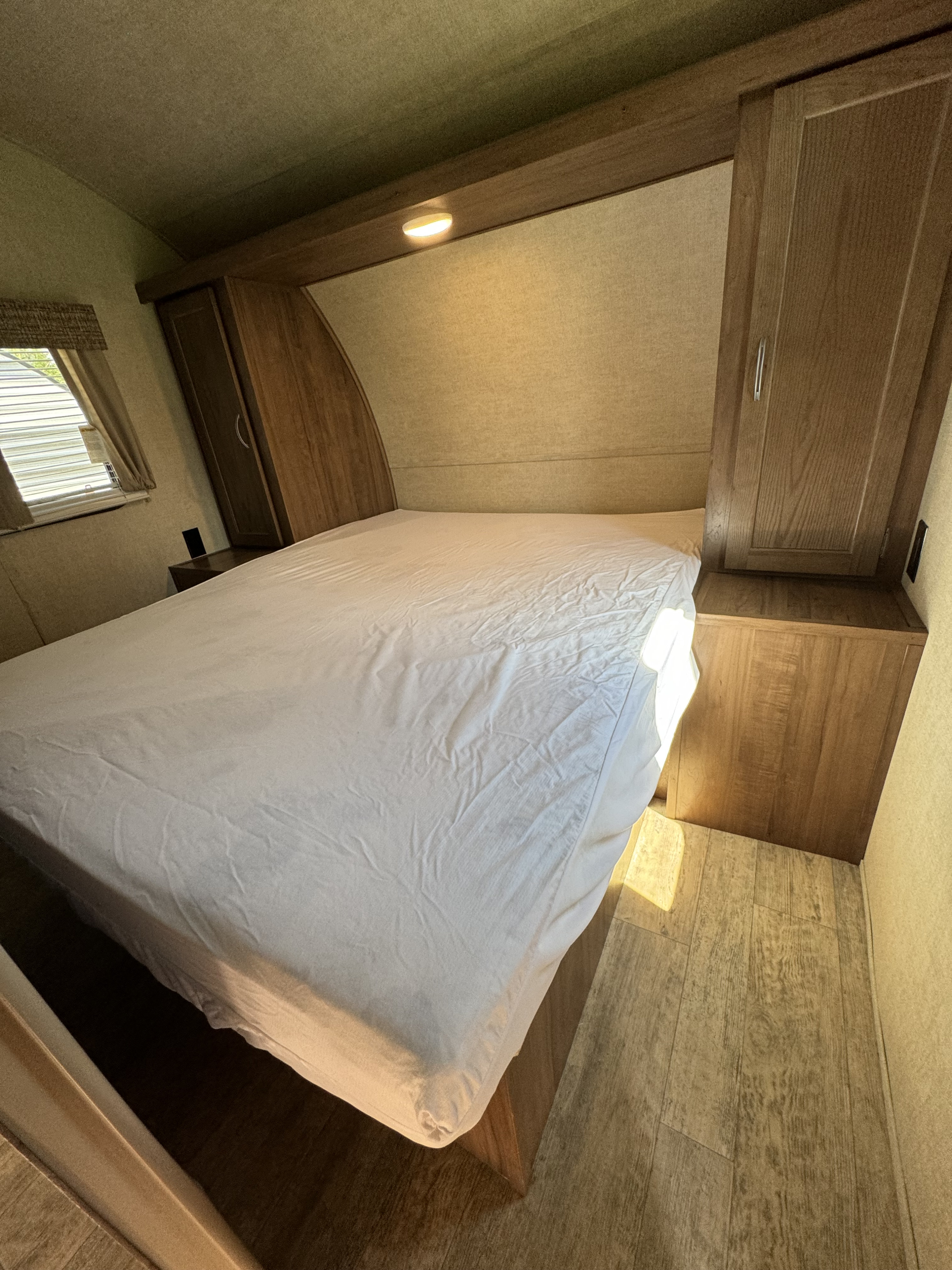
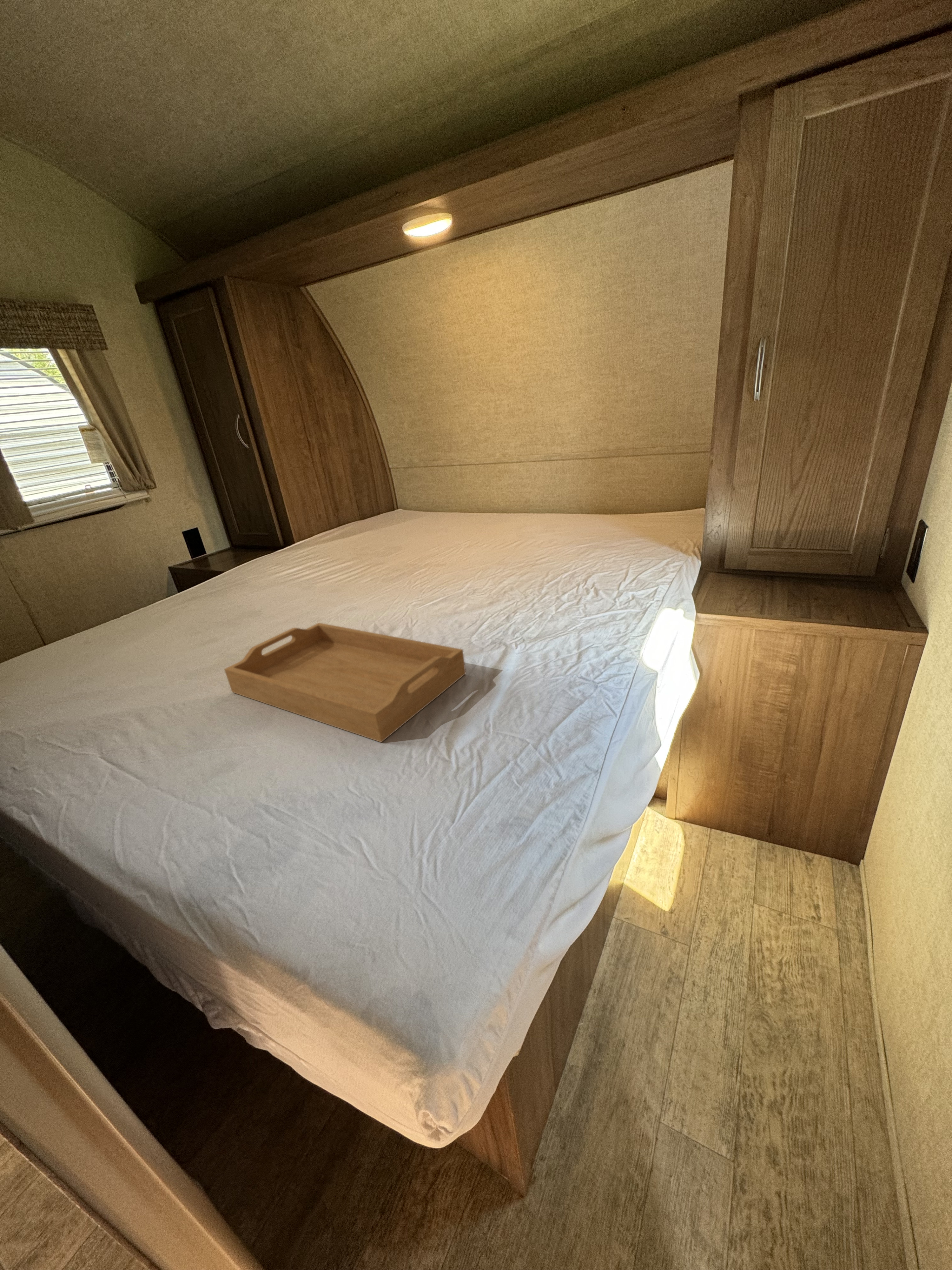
+ serving tray [224,622,466,743]
